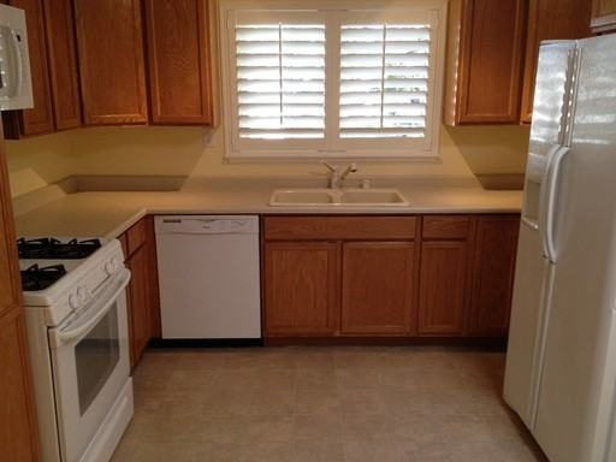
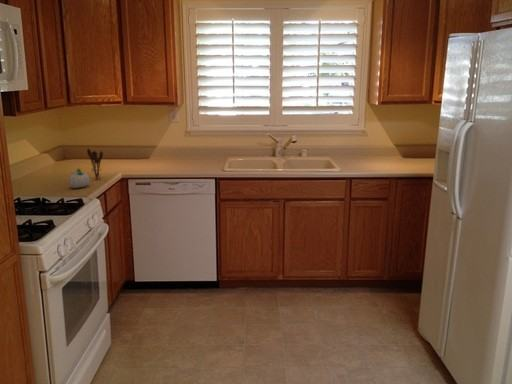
+ succulent planter [68,167,91,189]
+ utensil holder [86,148,104,181]
